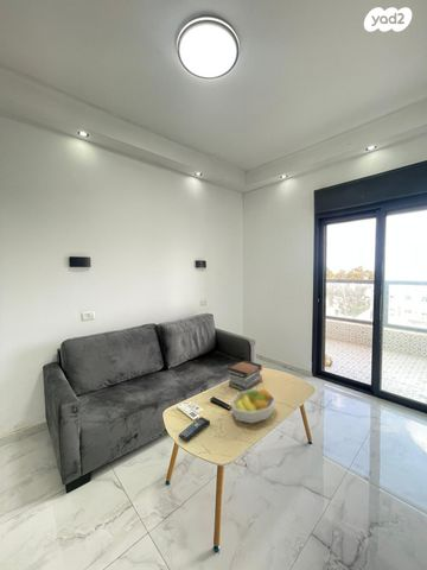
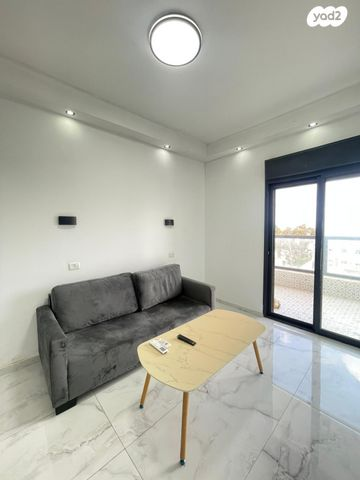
- remote control [177,416,211,443]
- fruit bowl [229,387,278,424]
- book stack [227,360,263,392]
